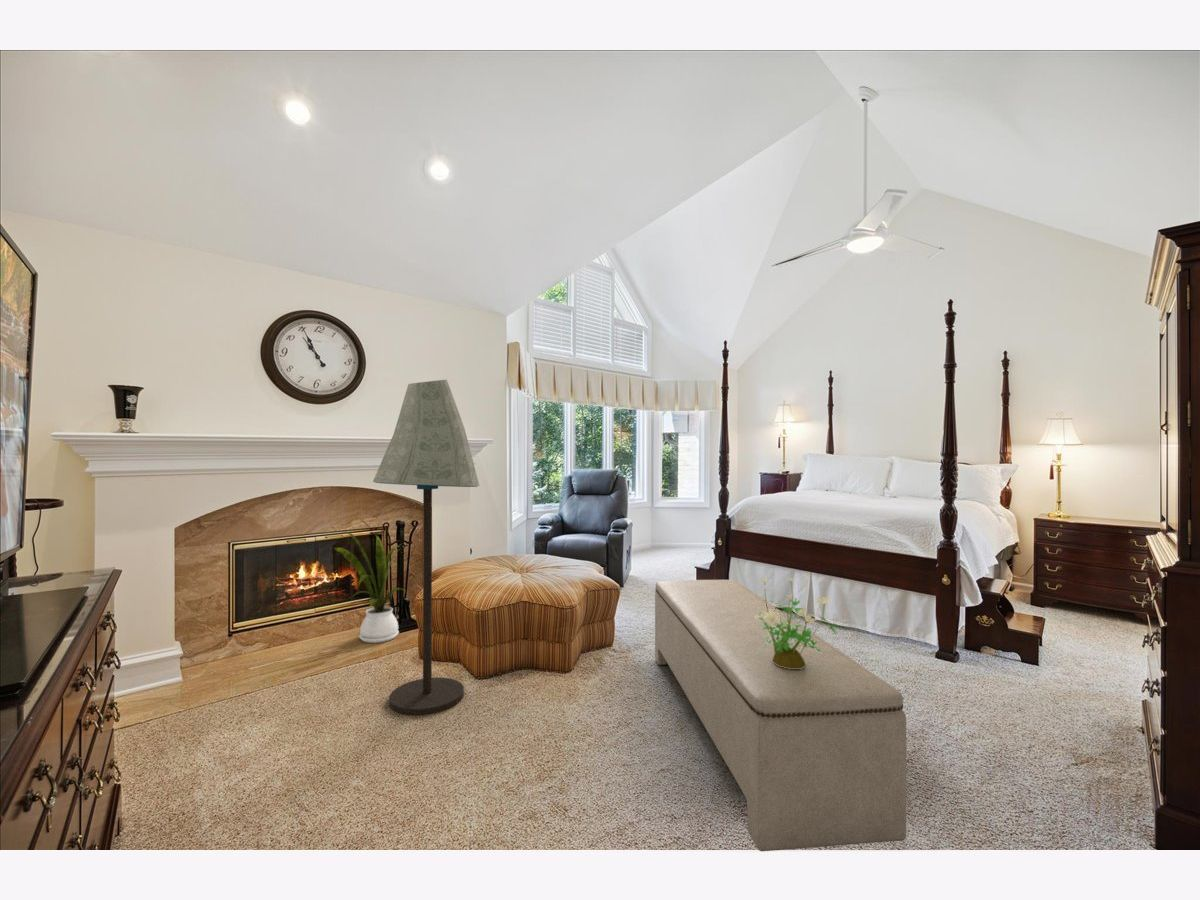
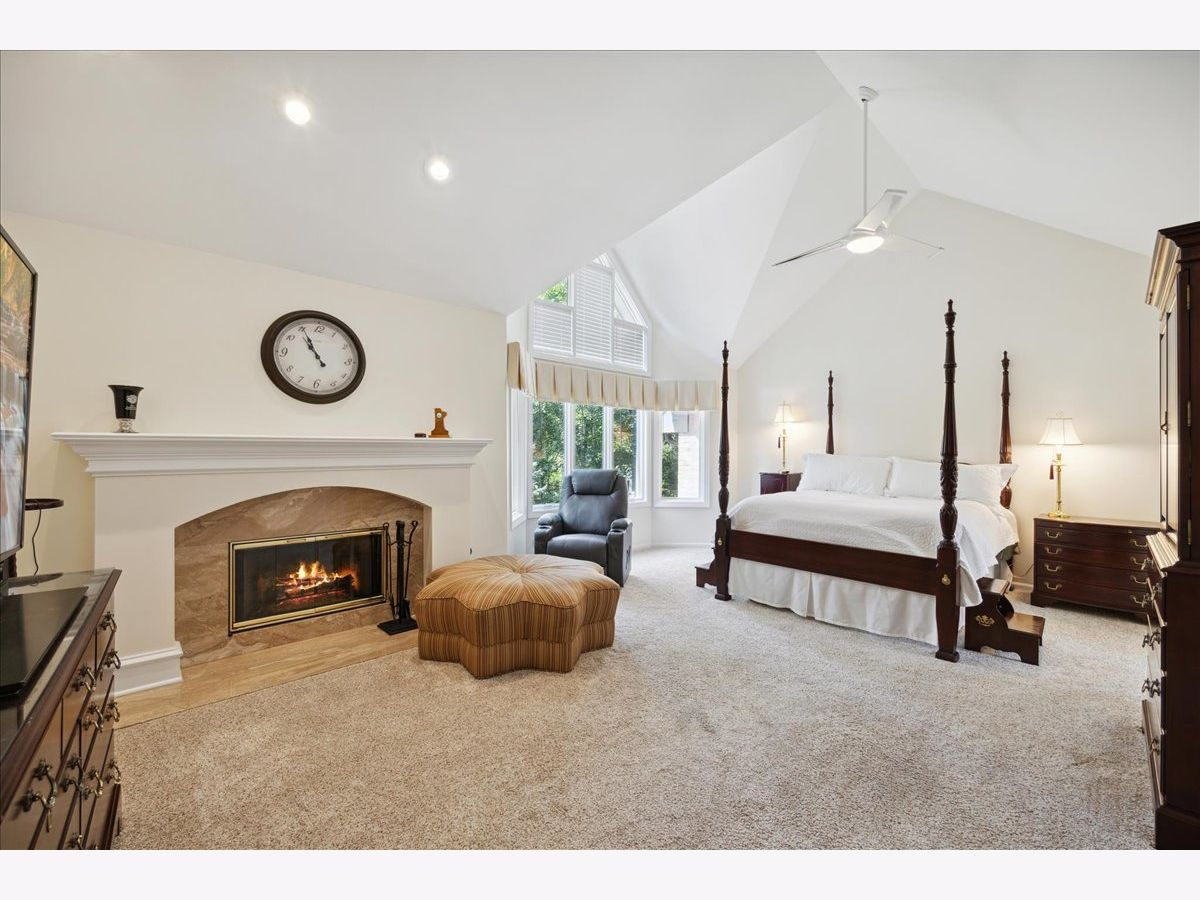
- house plant [334,530,407,644]
- potted plant [755,577,842,669]
- floor lamp [372,379,480,716]
- bench [654,579,907,852]
